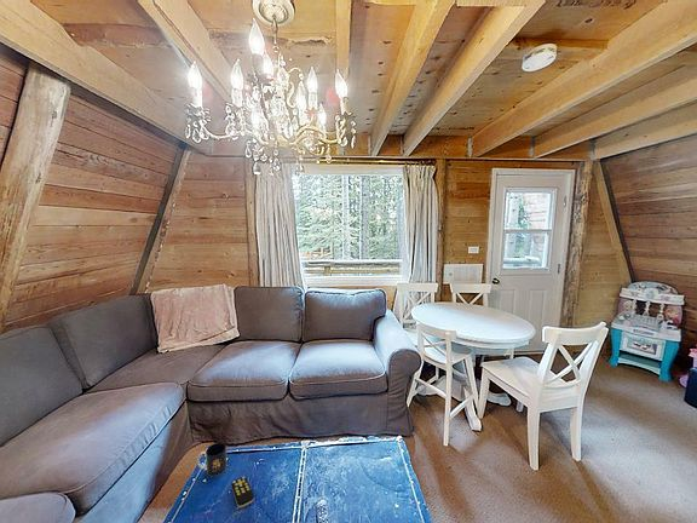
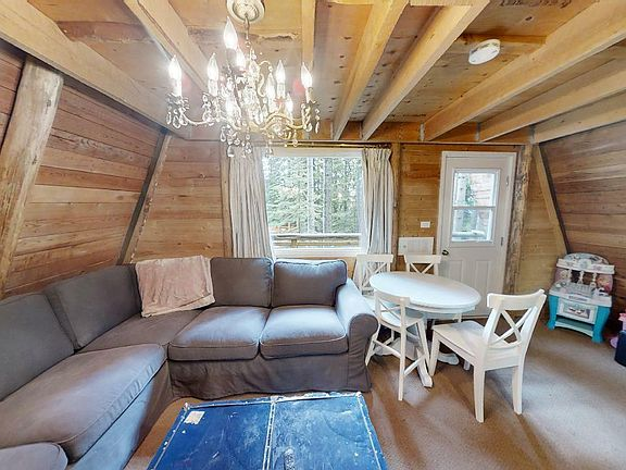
- mug [196,442,229,477]
- remote control [230,476,255,508]
